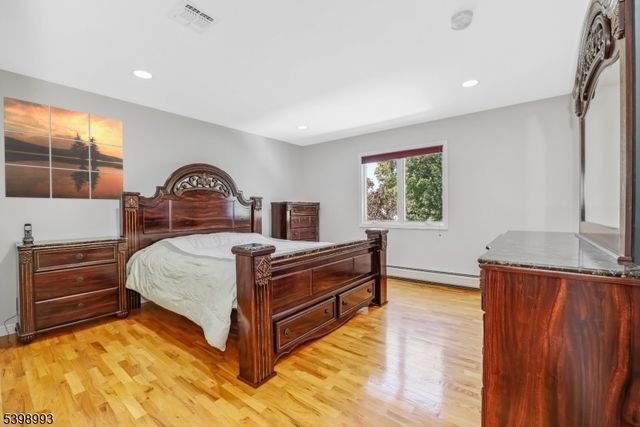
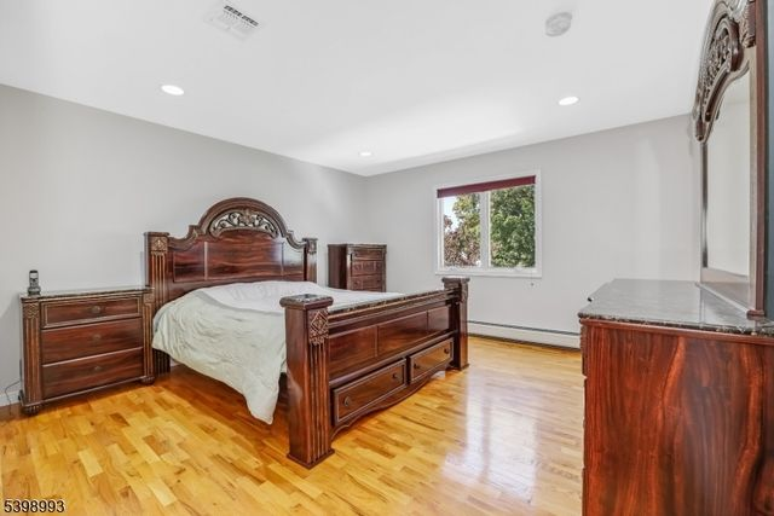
- wall art [3,96,124,201]
